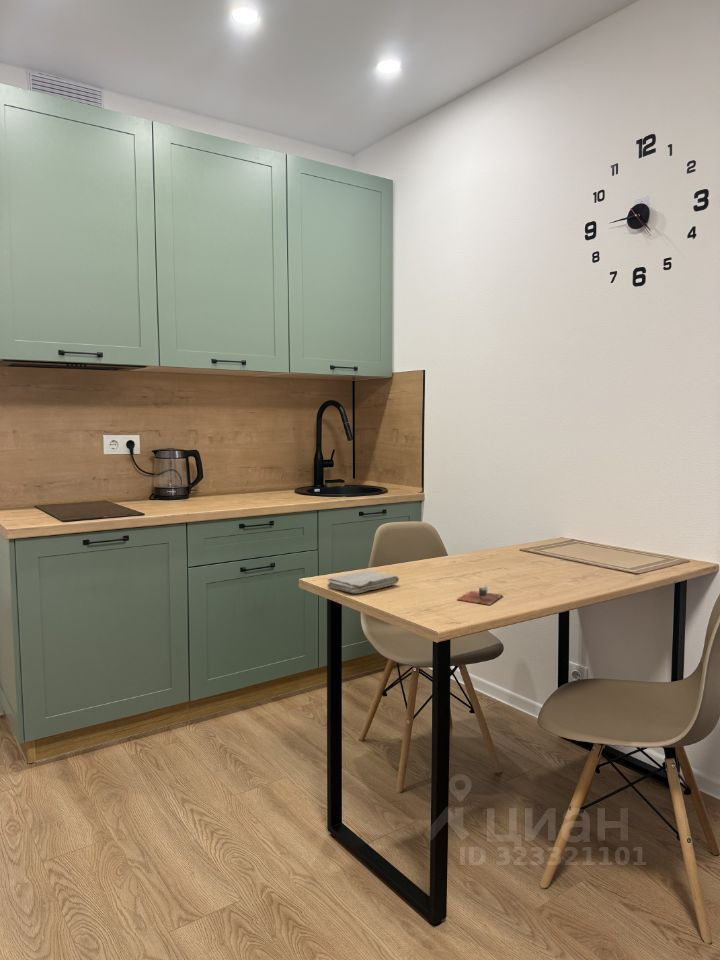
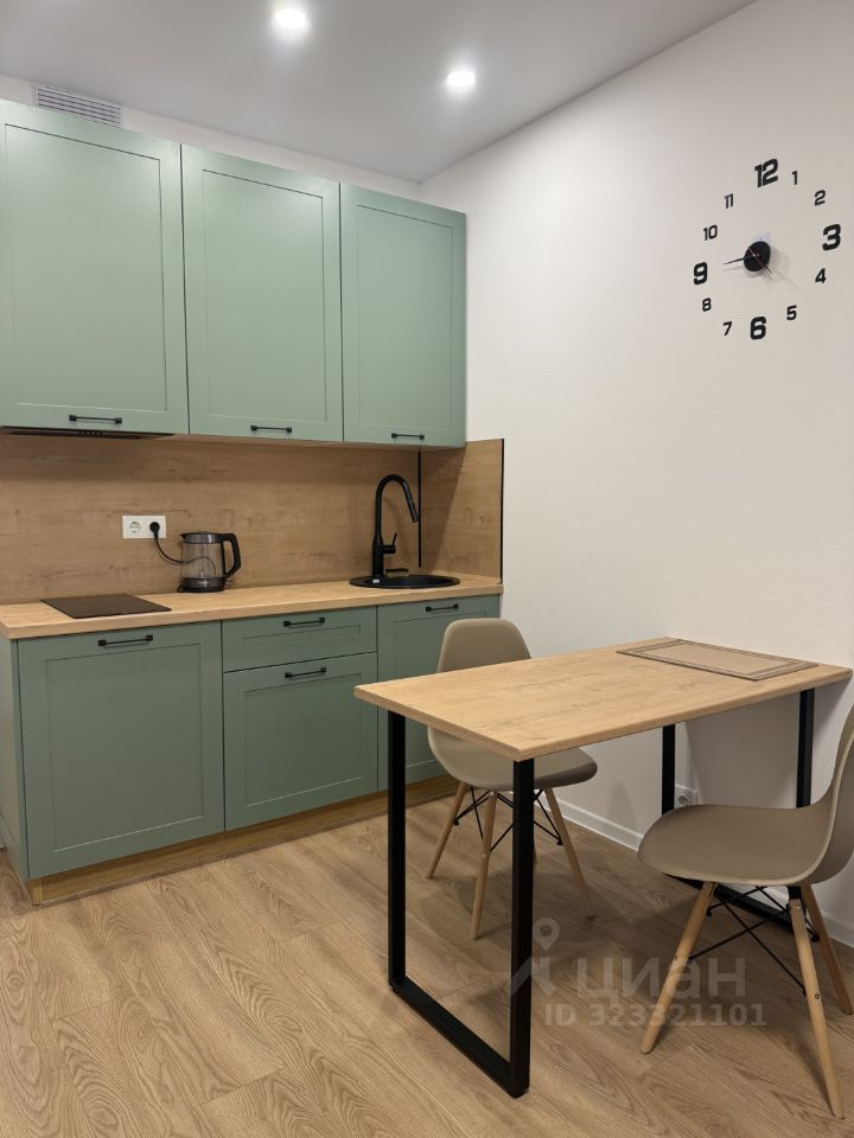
- cup [457,585,504,606]
- washcloth [326,570,400,594]
